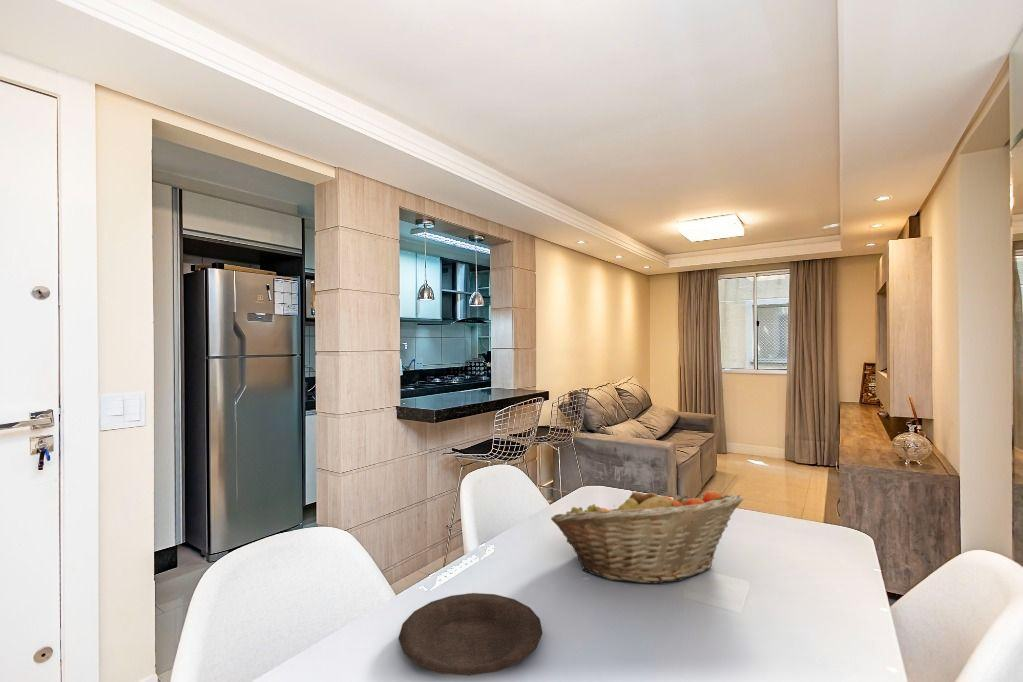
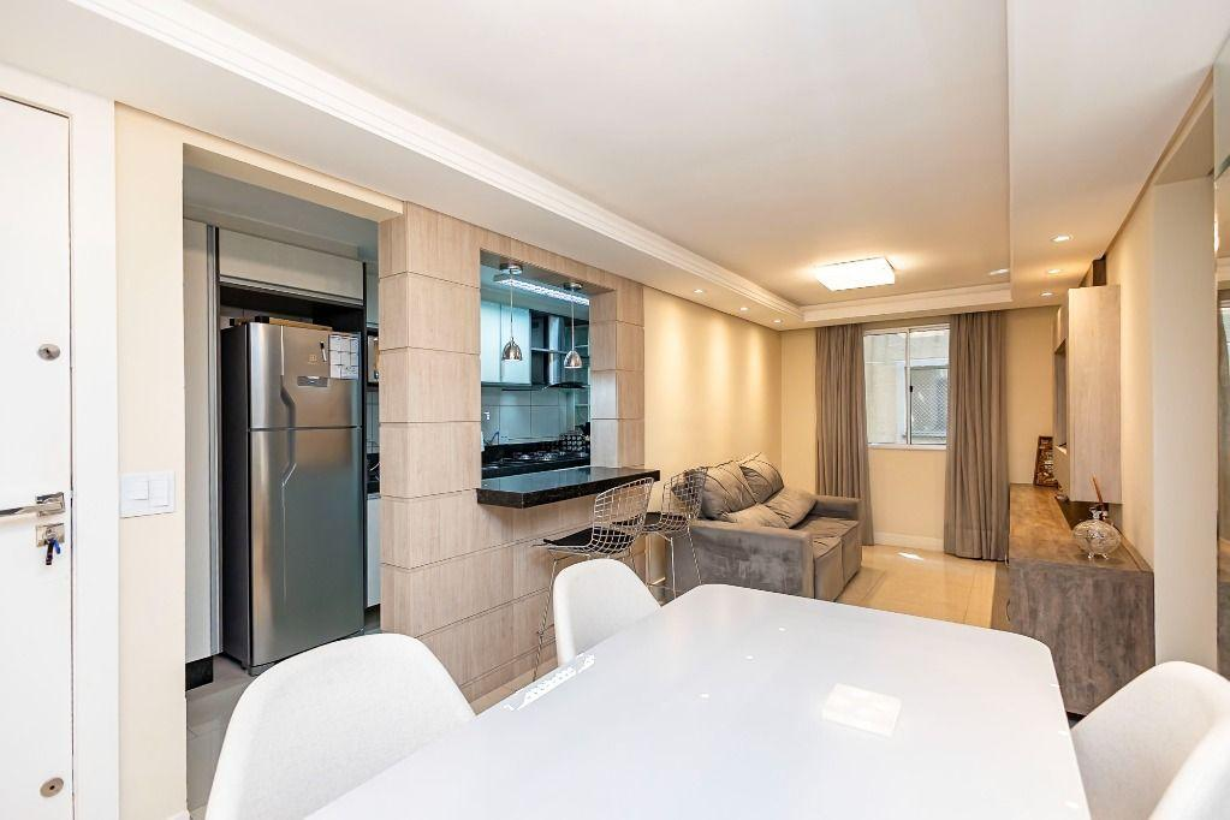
- fruit basket [550,486,744,585]
- plate [398,592,544,677]
